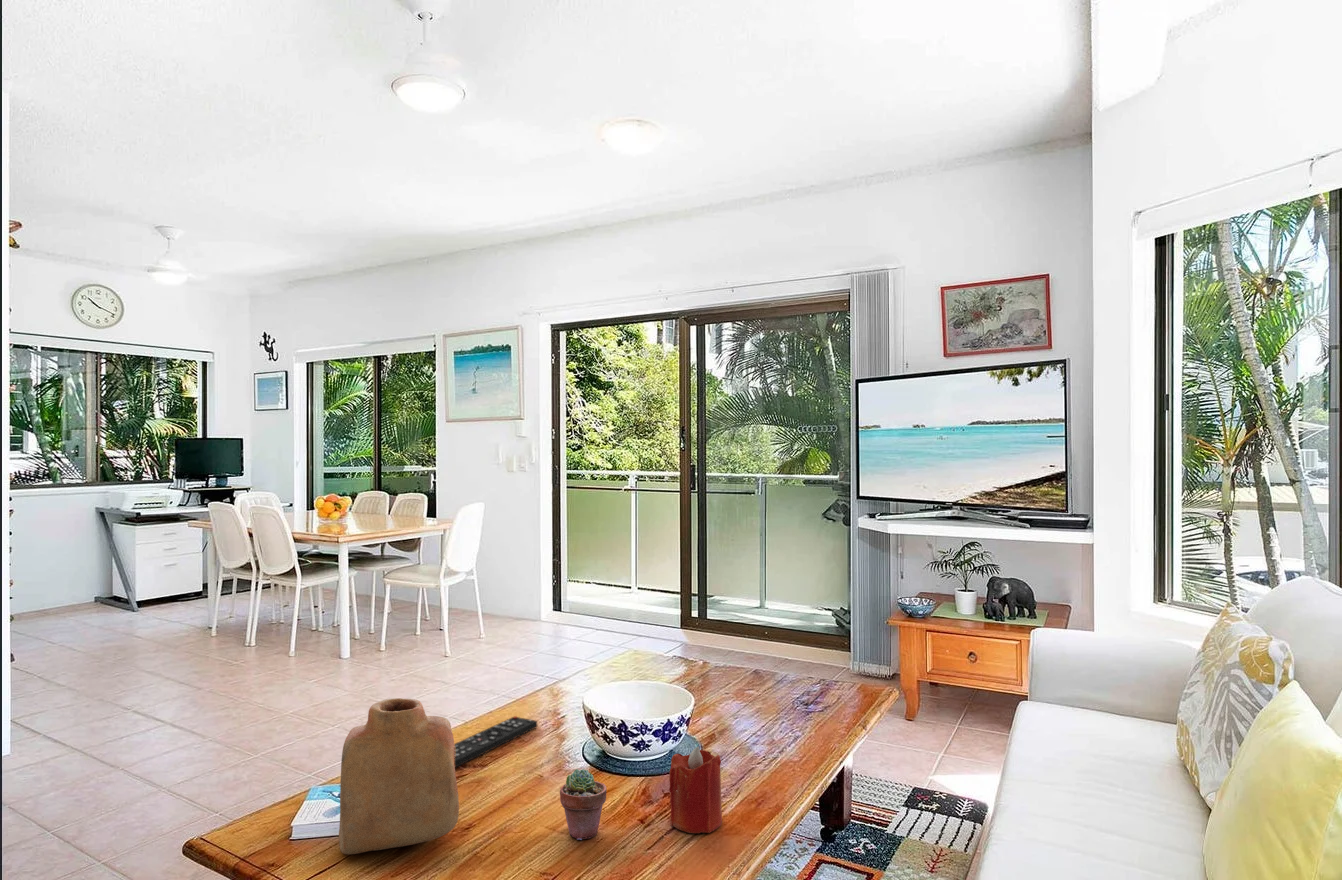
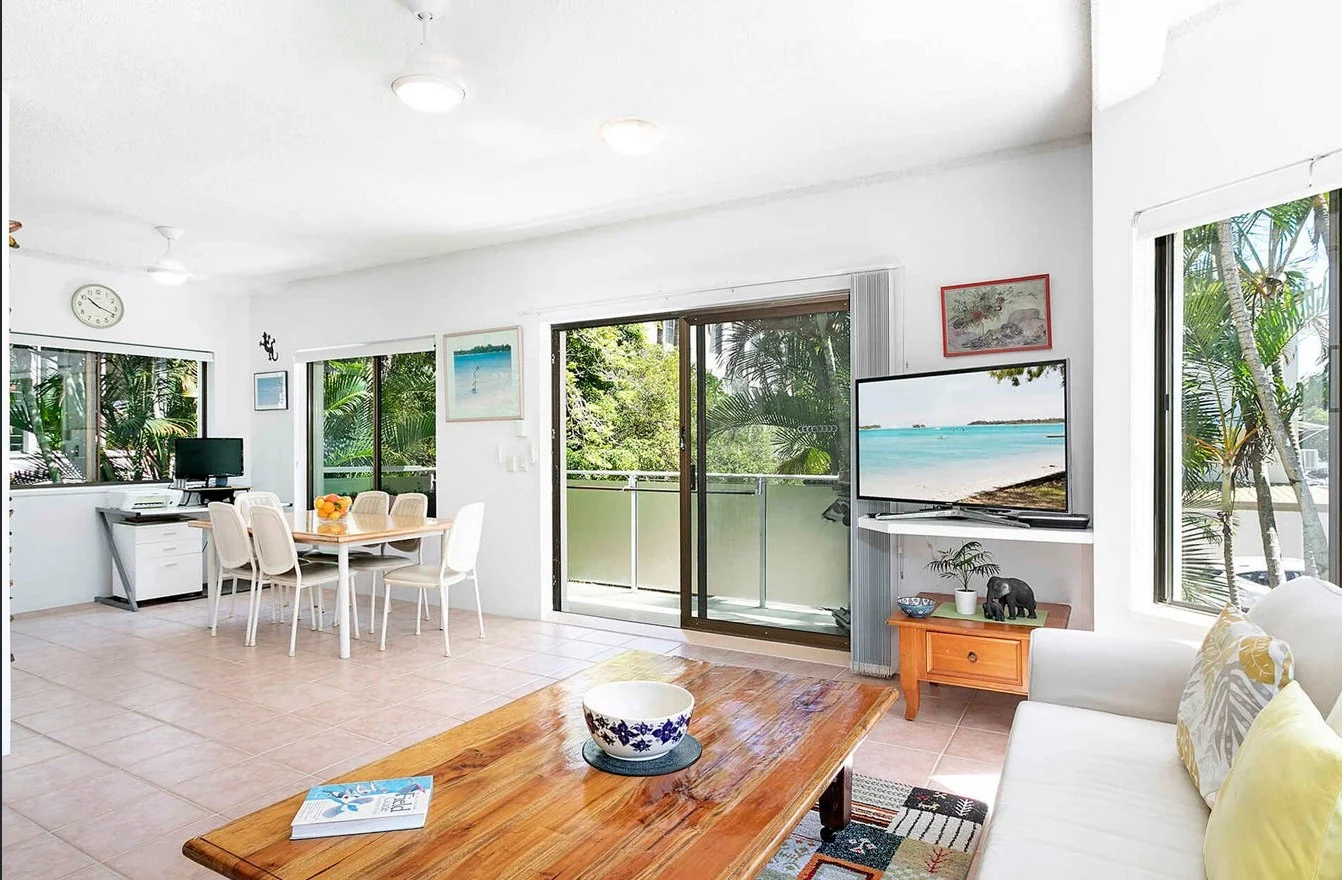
- vase [338,697,460,855]
- candle [668,745,723,834]
- potted succulent [559,768,608,841]
- remote control [454,715,538,769]
